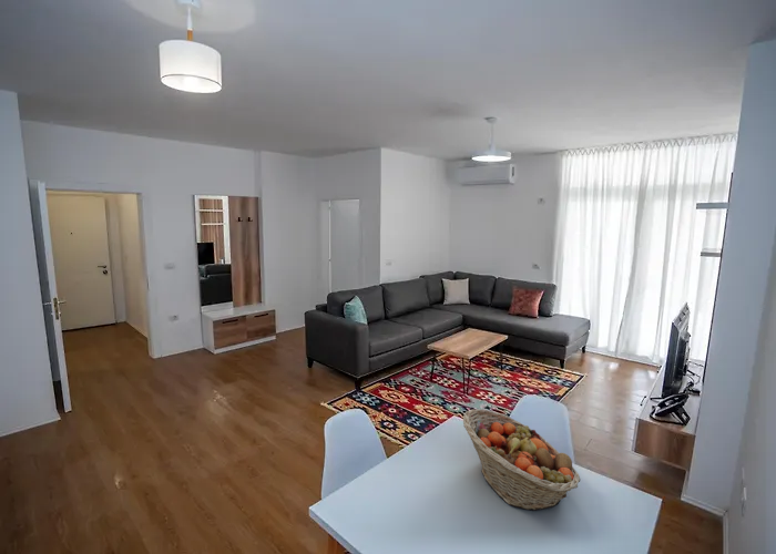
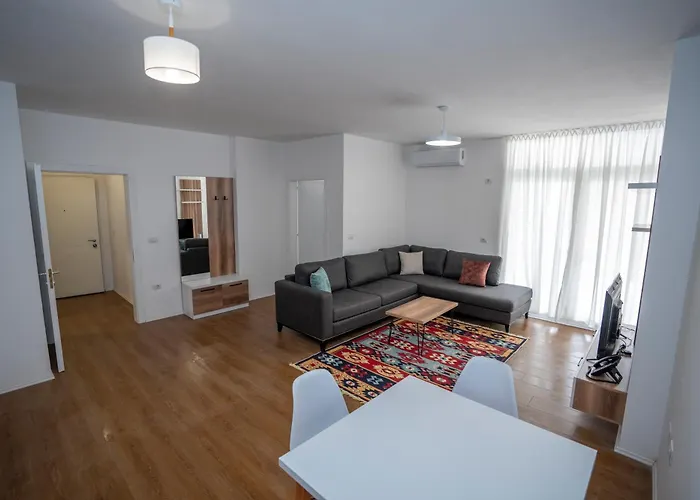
- fruit basket [462,409,581,512]
